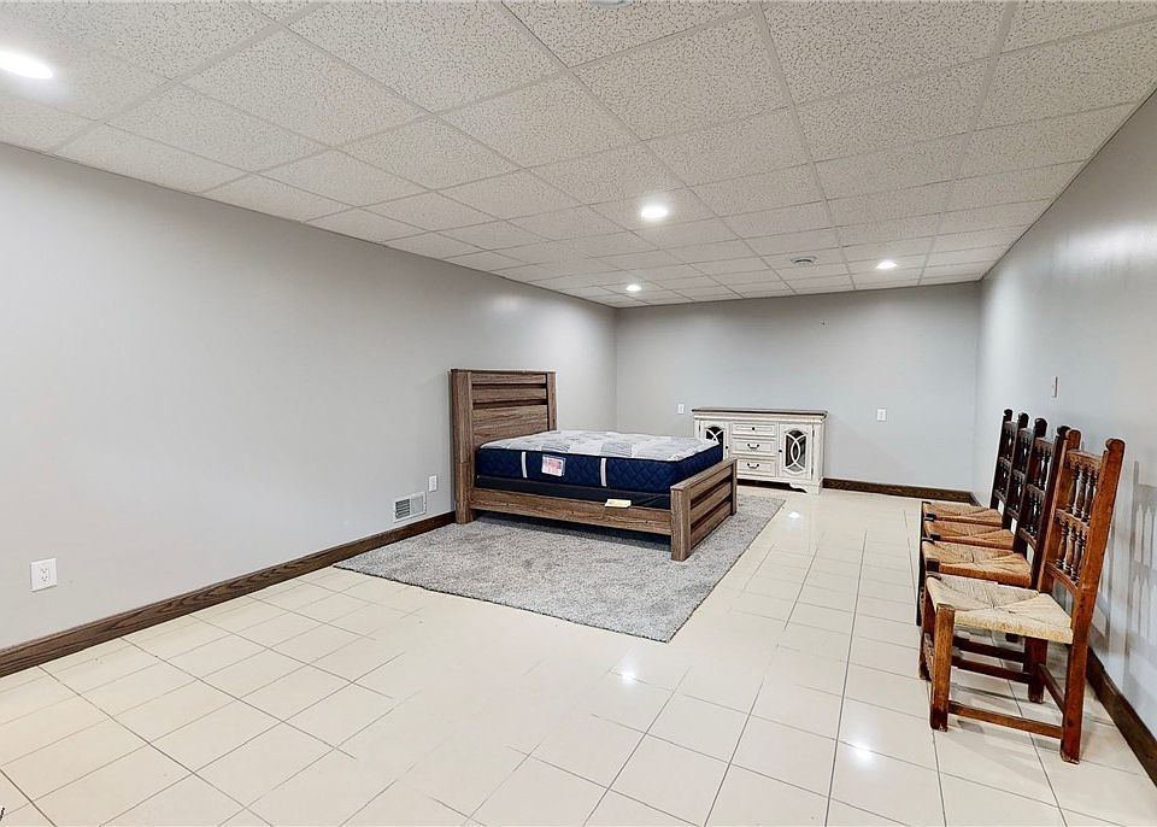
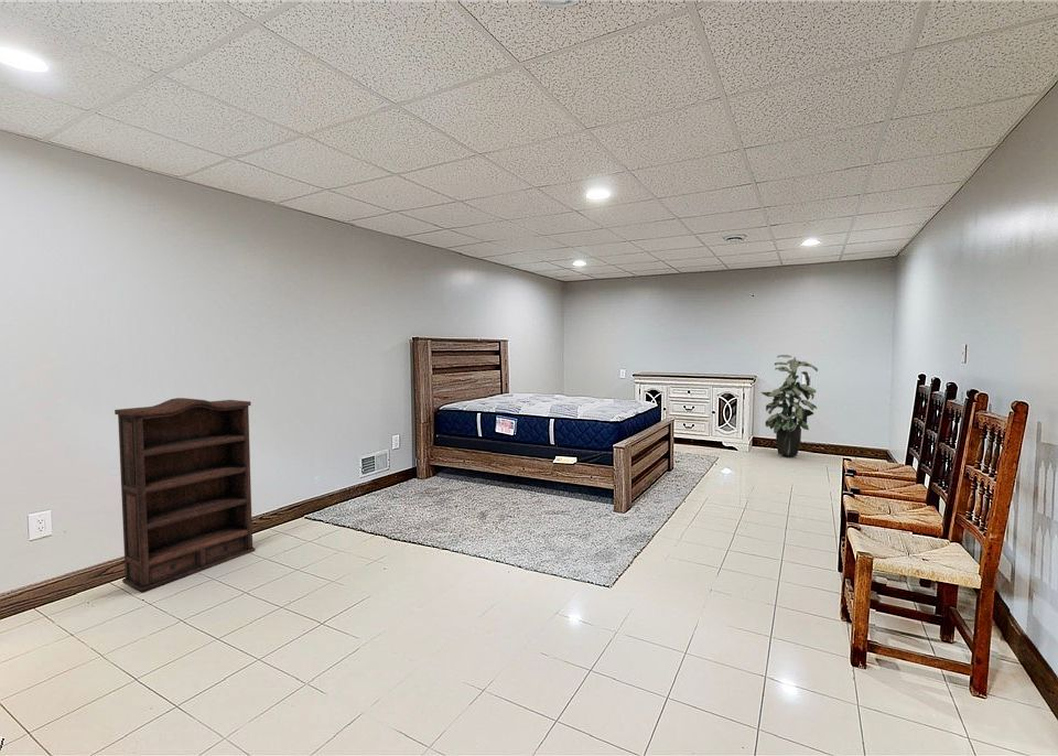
+ indoor plant [759,354,819,457]
+ bookshelf [114,397,257,593]
